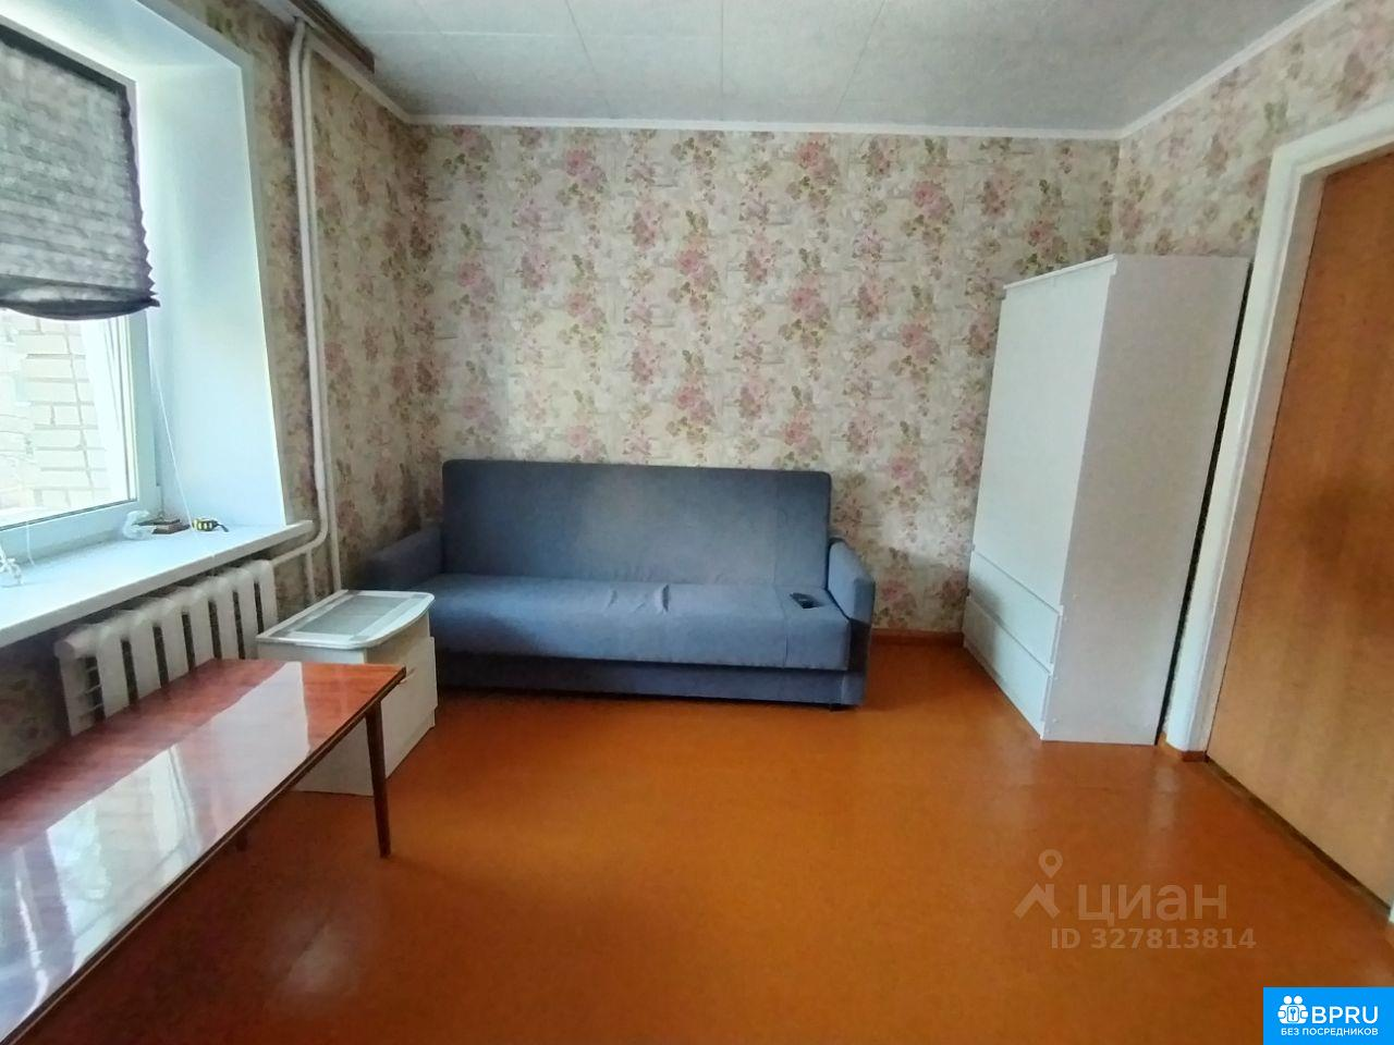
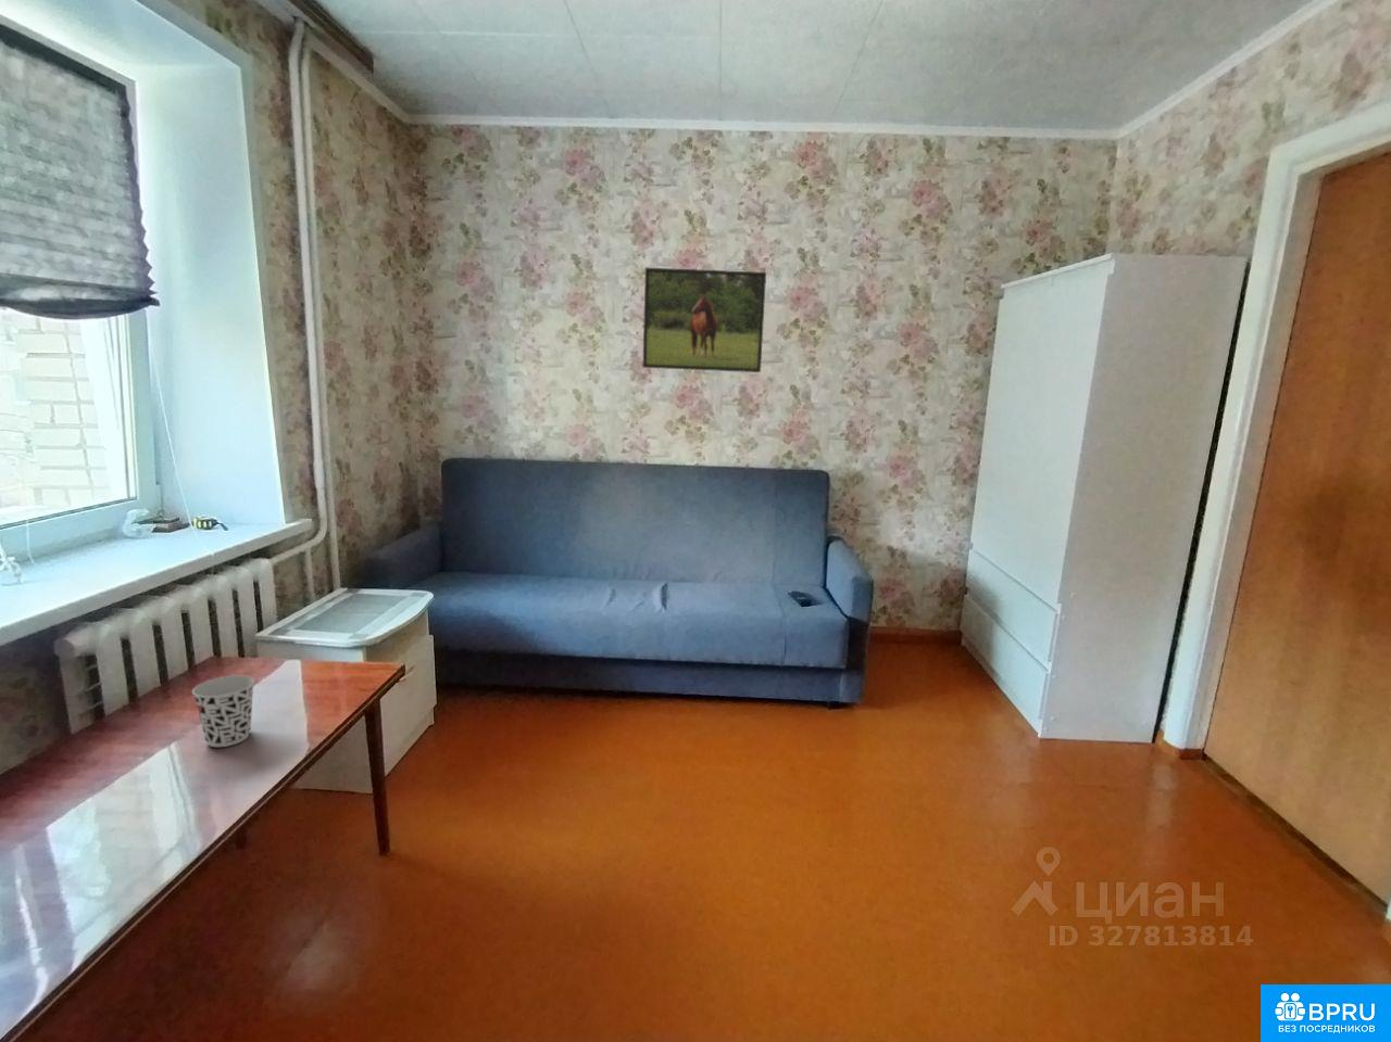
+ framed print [641,267,767,373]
+ cup [192,674,255,748]
